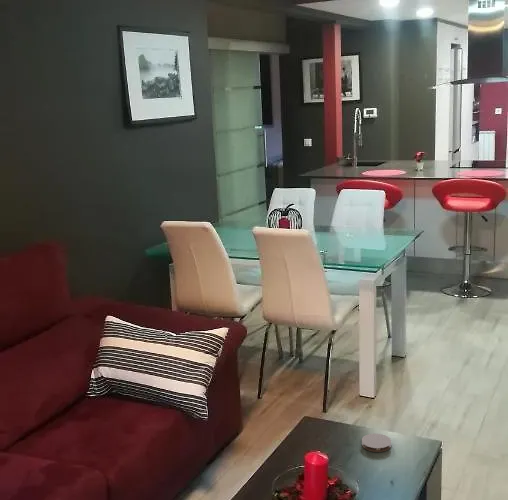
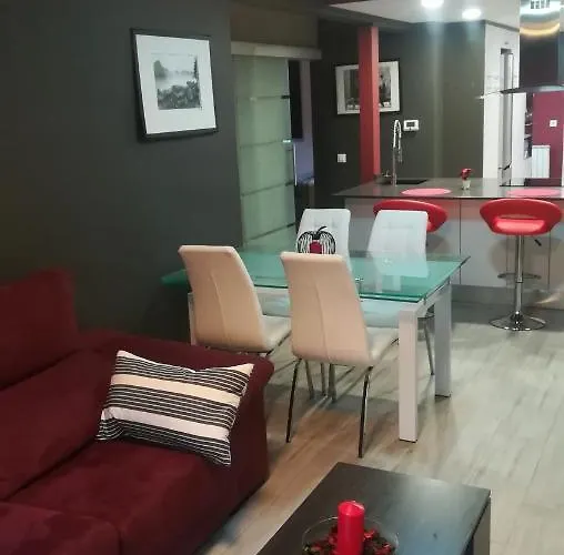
- coaster [361,433,392,453]
